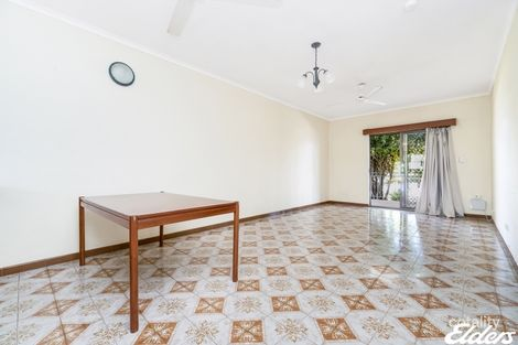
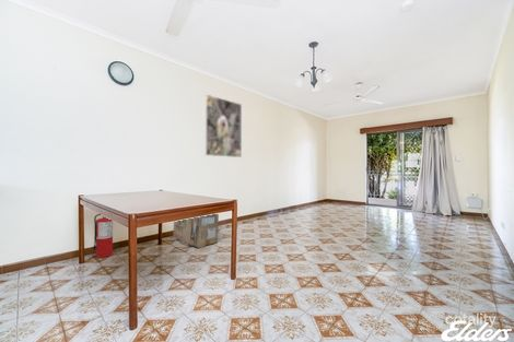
+ cardboard box [172,213,220,249]
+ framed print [205,93,243,158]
+ fire extinguisher [92,213,114,259]
